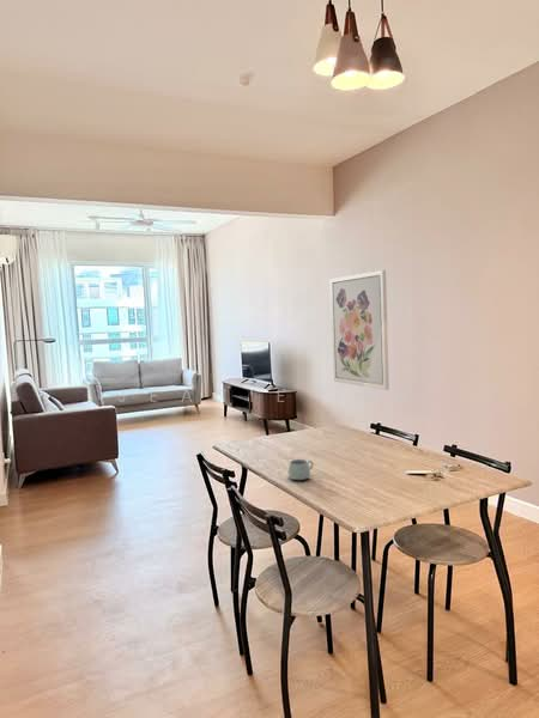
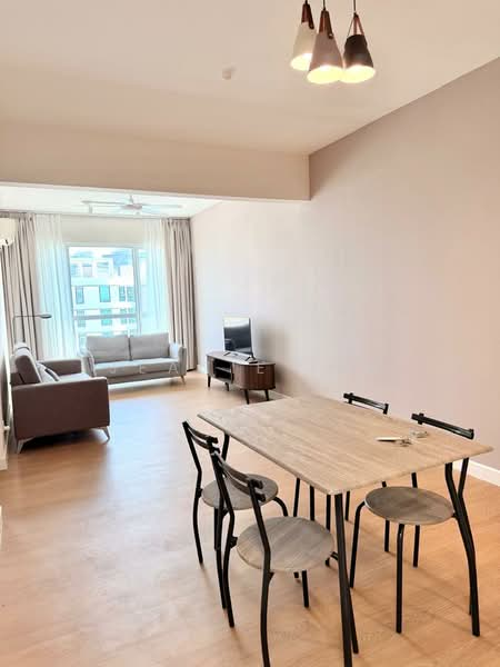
- wall art [329,269,390,391]
- mug [287,458,315,481]
